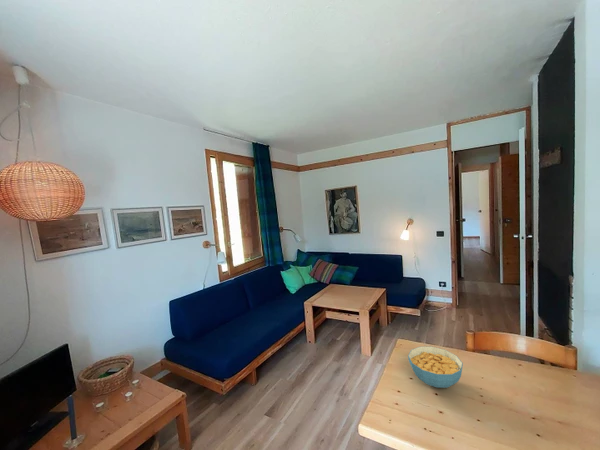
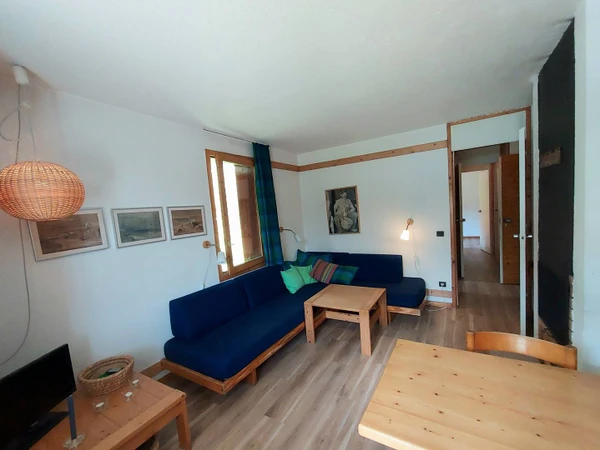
- cereal bowl [407,346,464,389]
